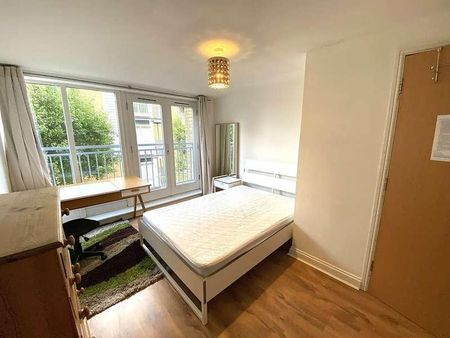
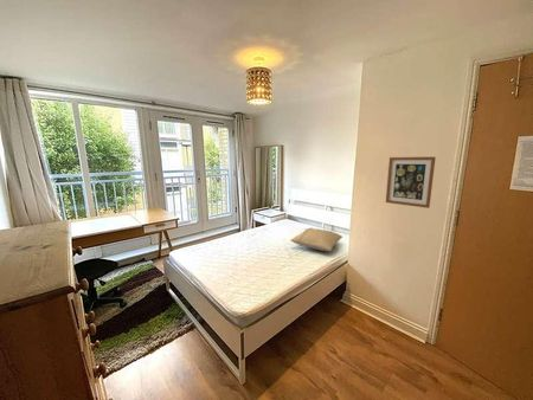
+ pillow [289,227,343,252]
+ wall art [385,156,437,209]
